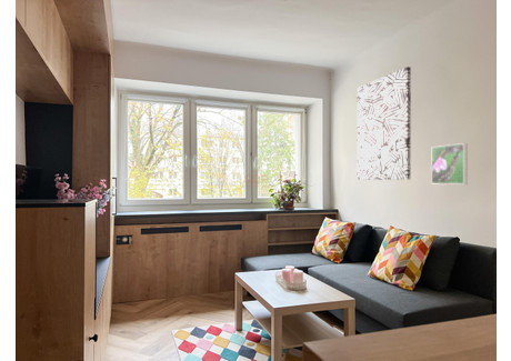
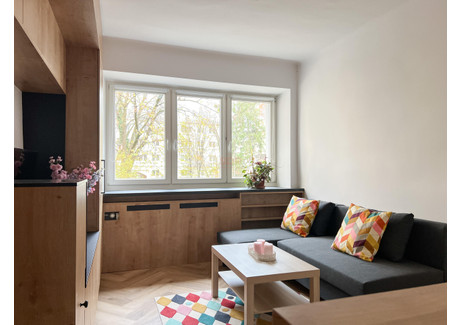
- wall art [355,66,412,181]
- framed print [430,142,469,185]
